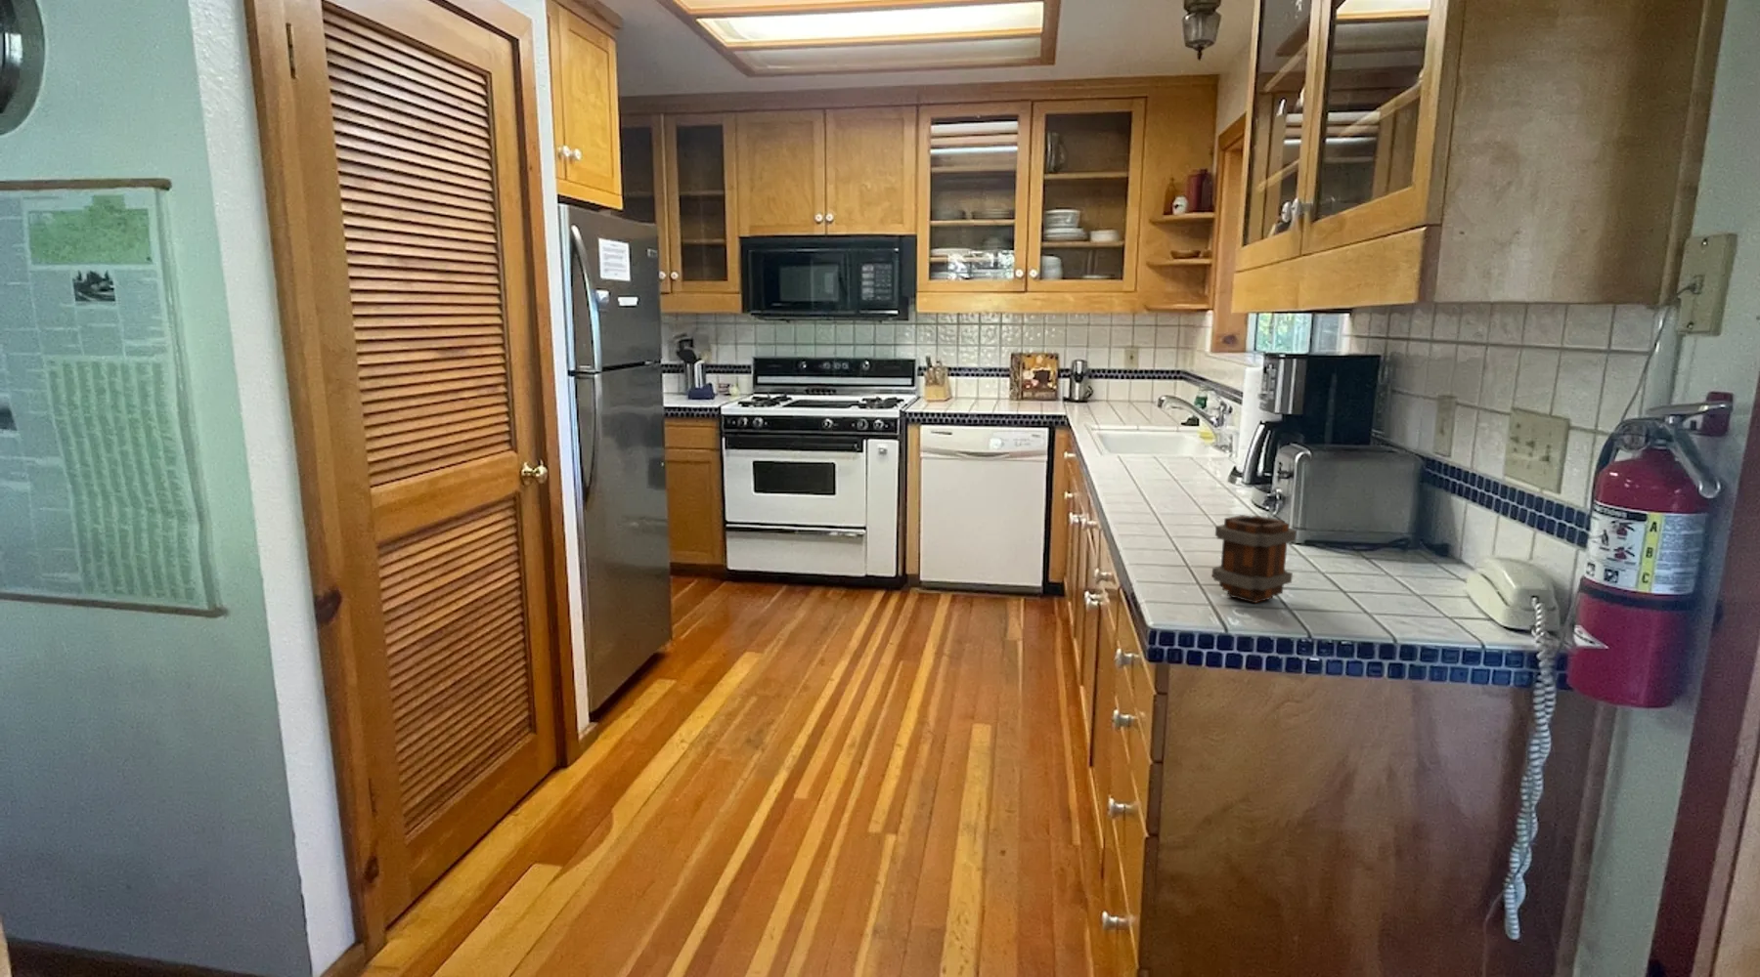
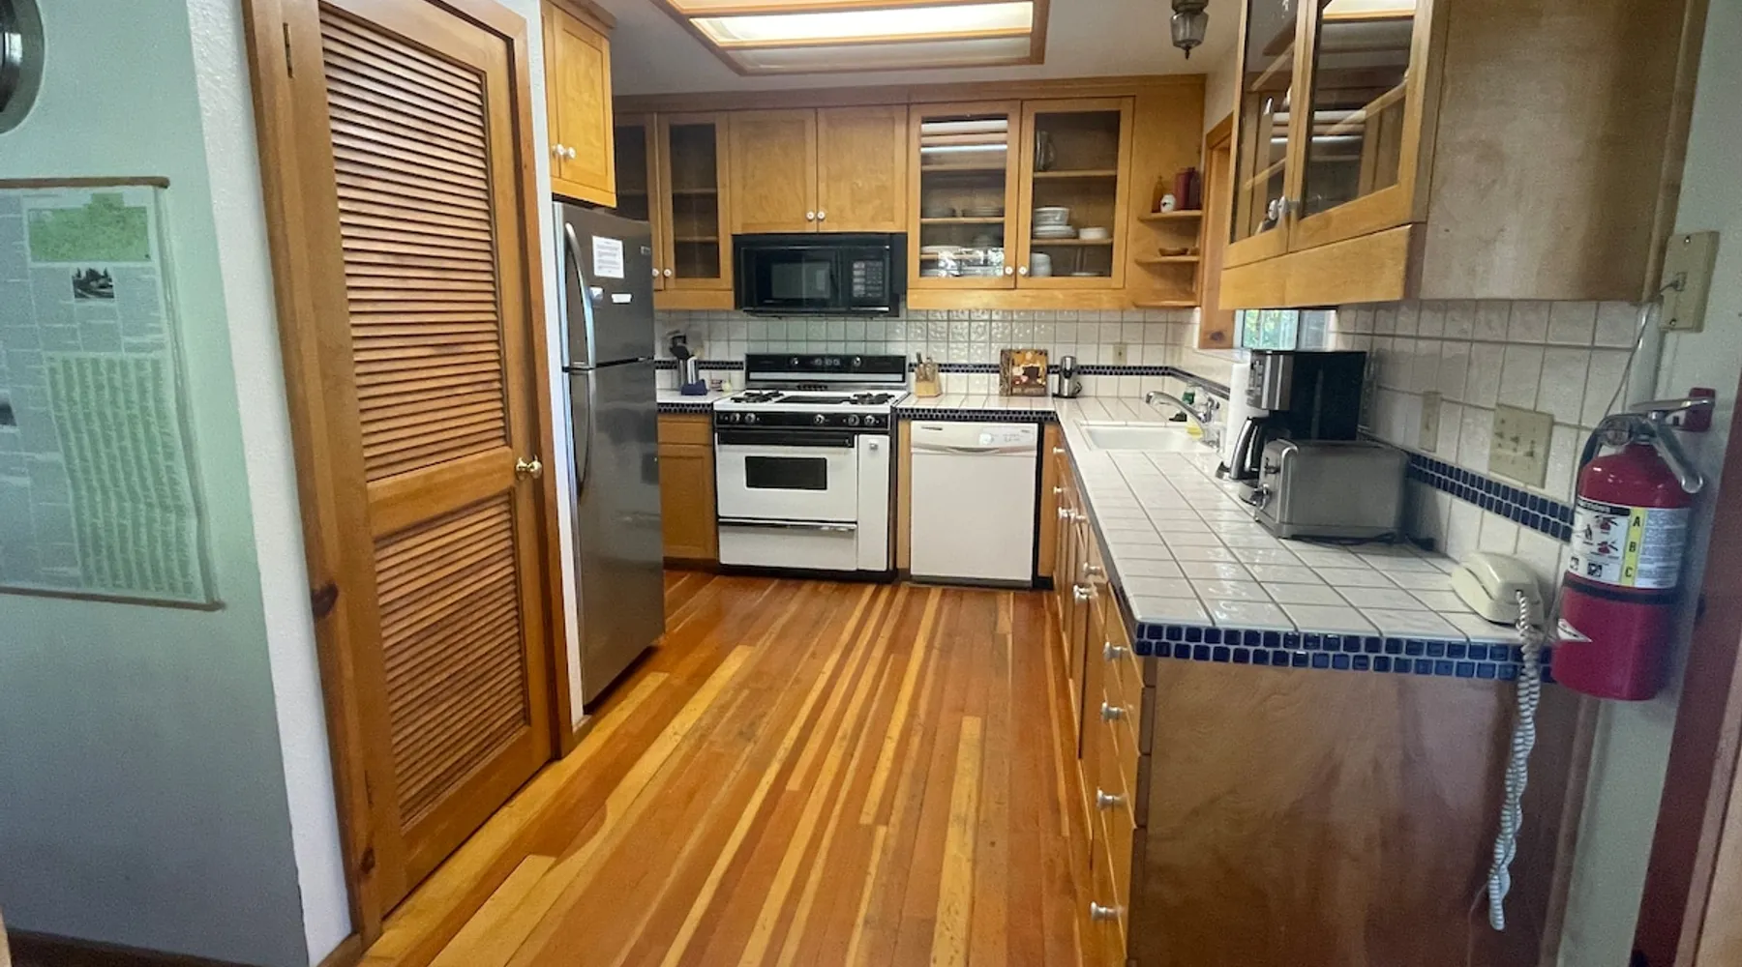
- mug [1211,514,1298,604]
